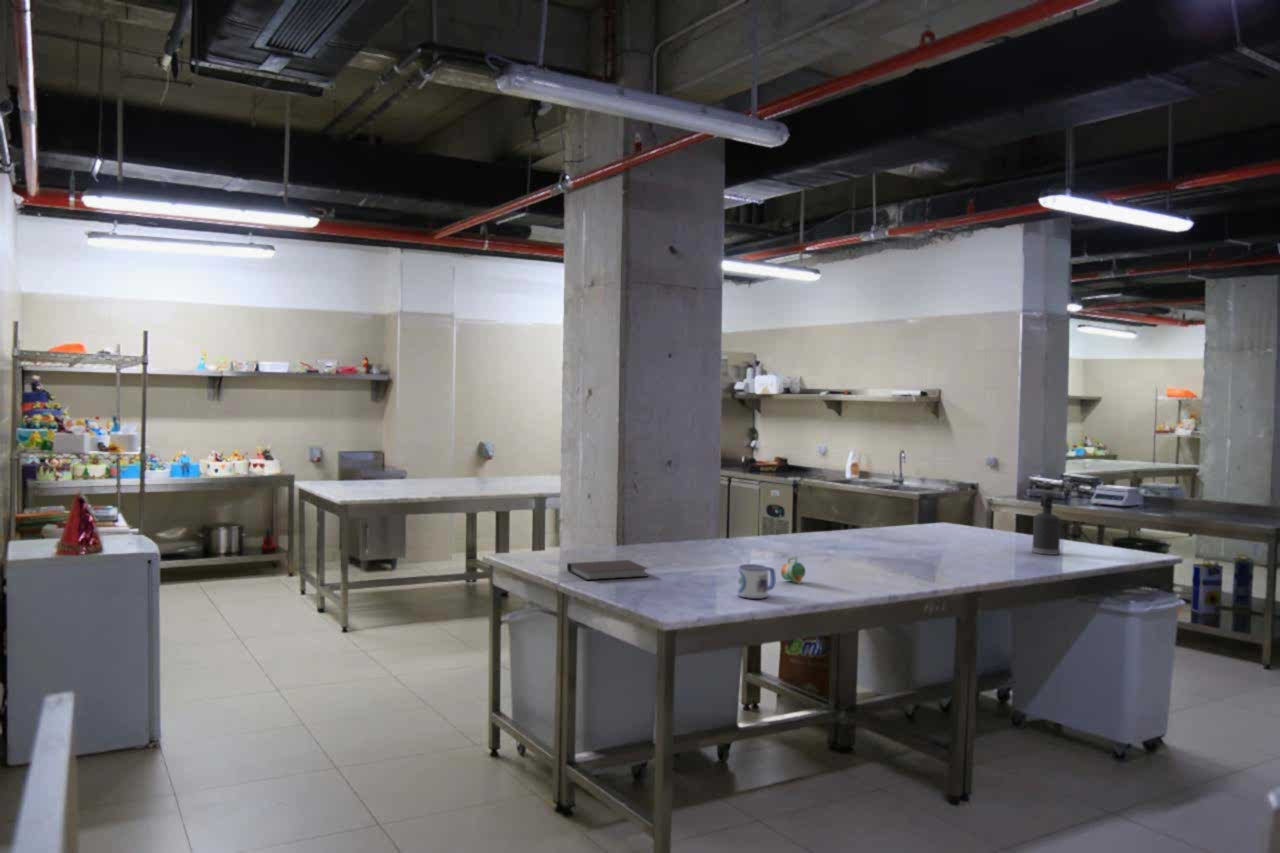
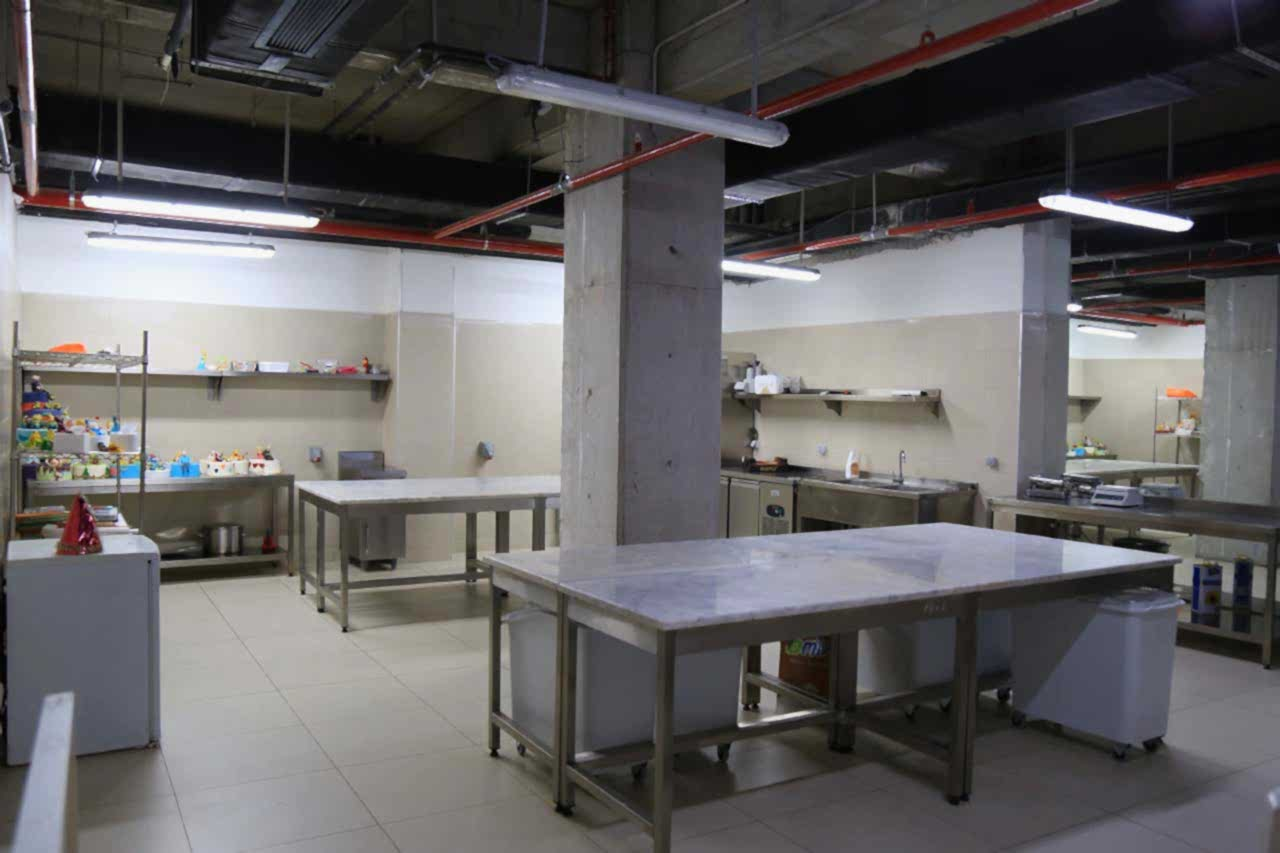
- mug [737,563,777,600]
- notebook [566,559,650,581]
- spray bottle [1031,490,1061,556]
- measuring cup [780,556,806,585]
